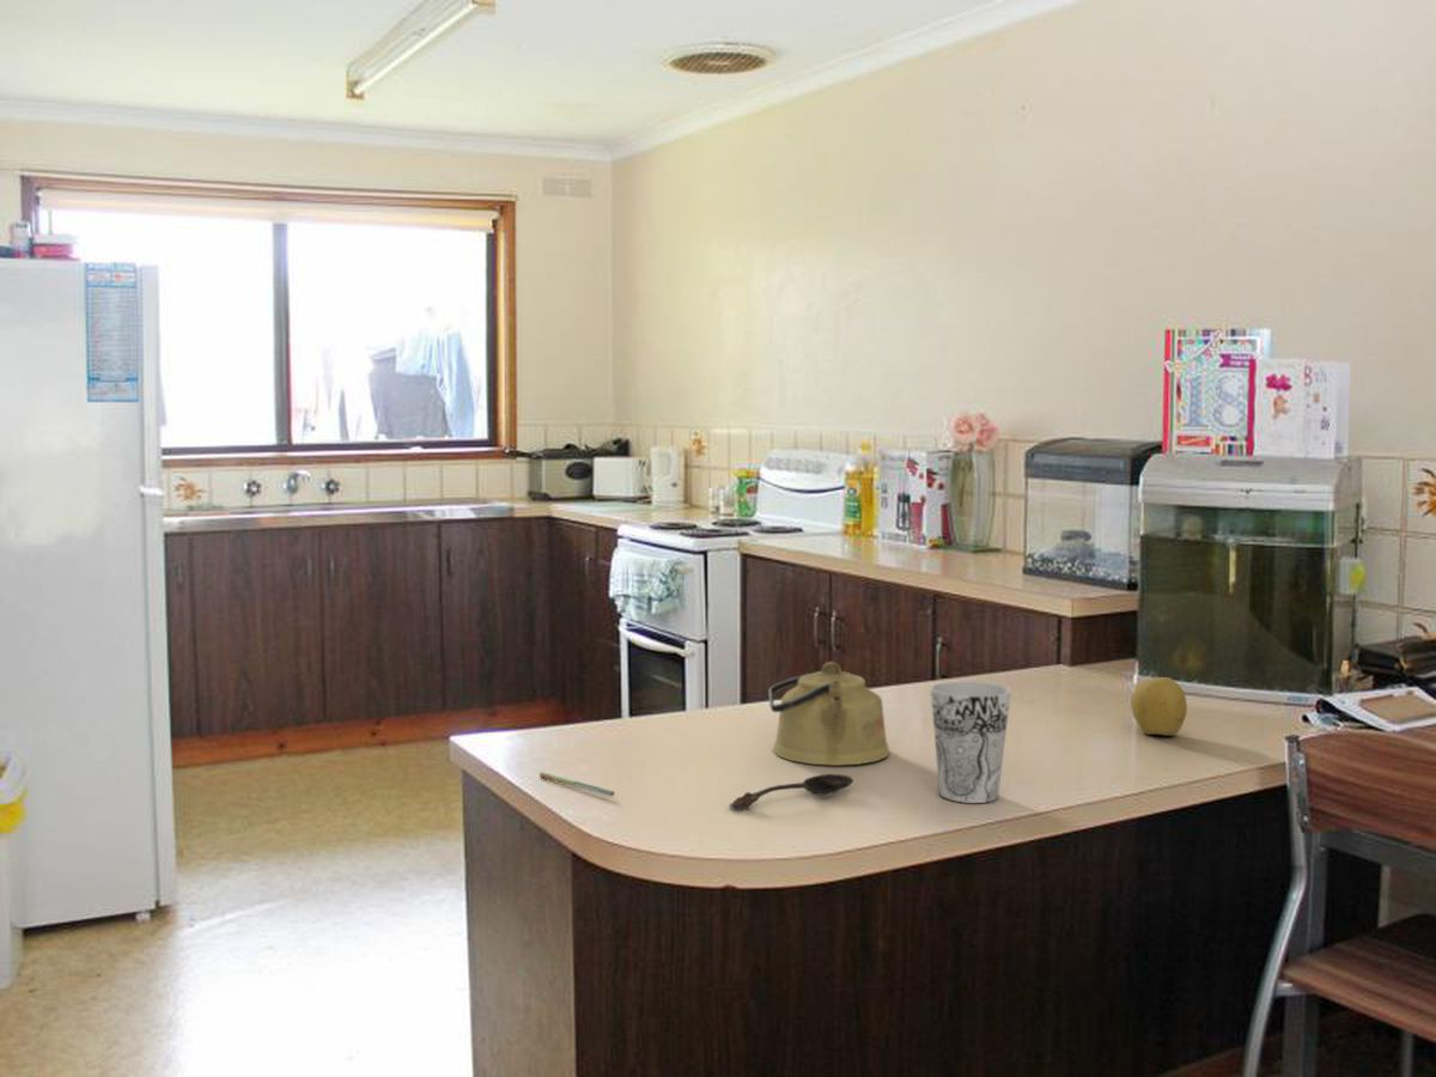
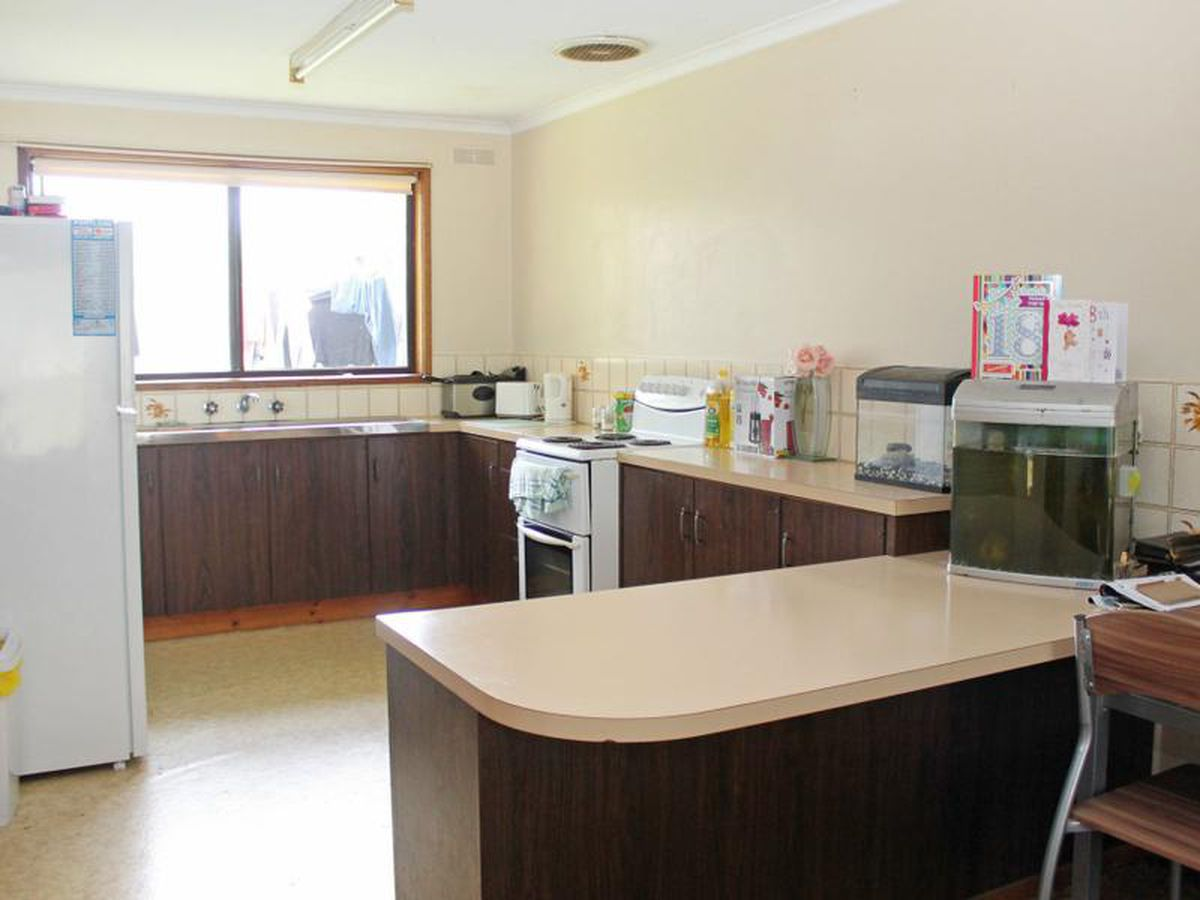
- kettle [767,661,890,767]
- cup [930,681,1012,804]
- fruit [1130,676,1188,737]
- spoon [729,773,854,811]
- pen [538,771,615,797]
